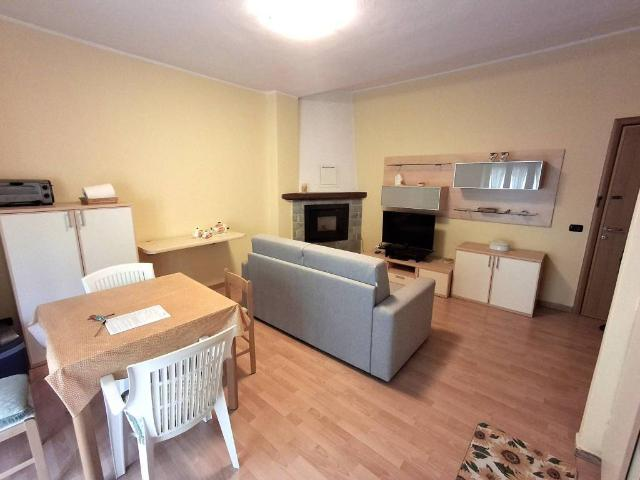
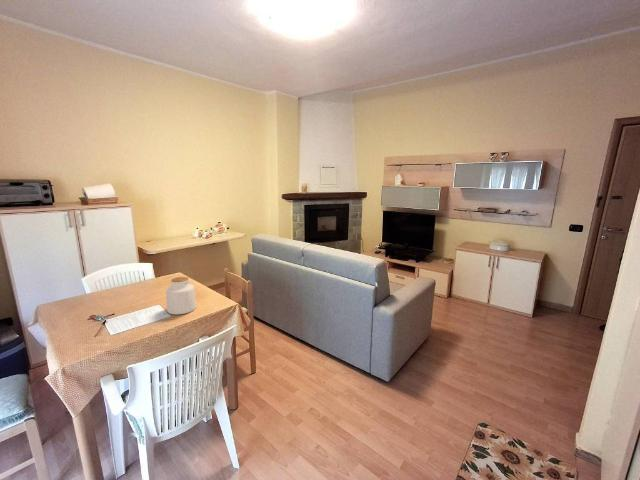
+ jar [165,276,197,315]
